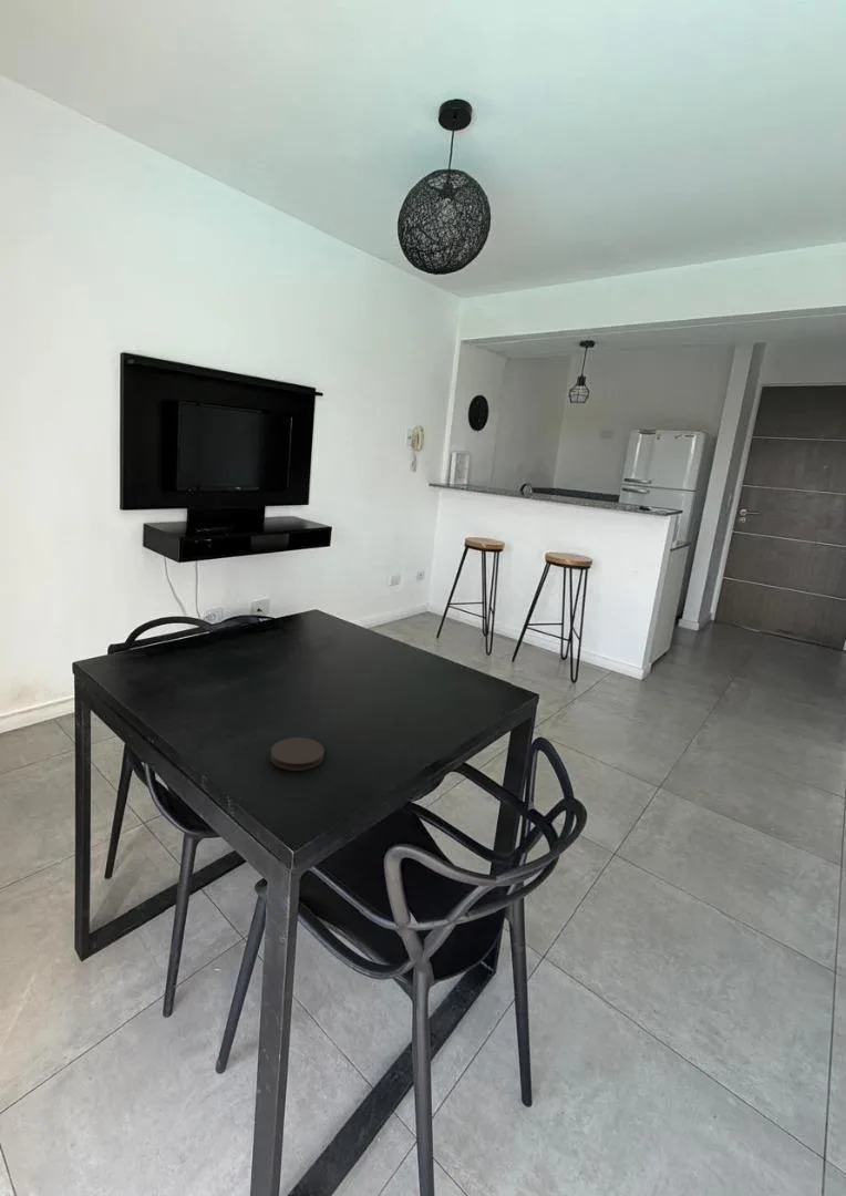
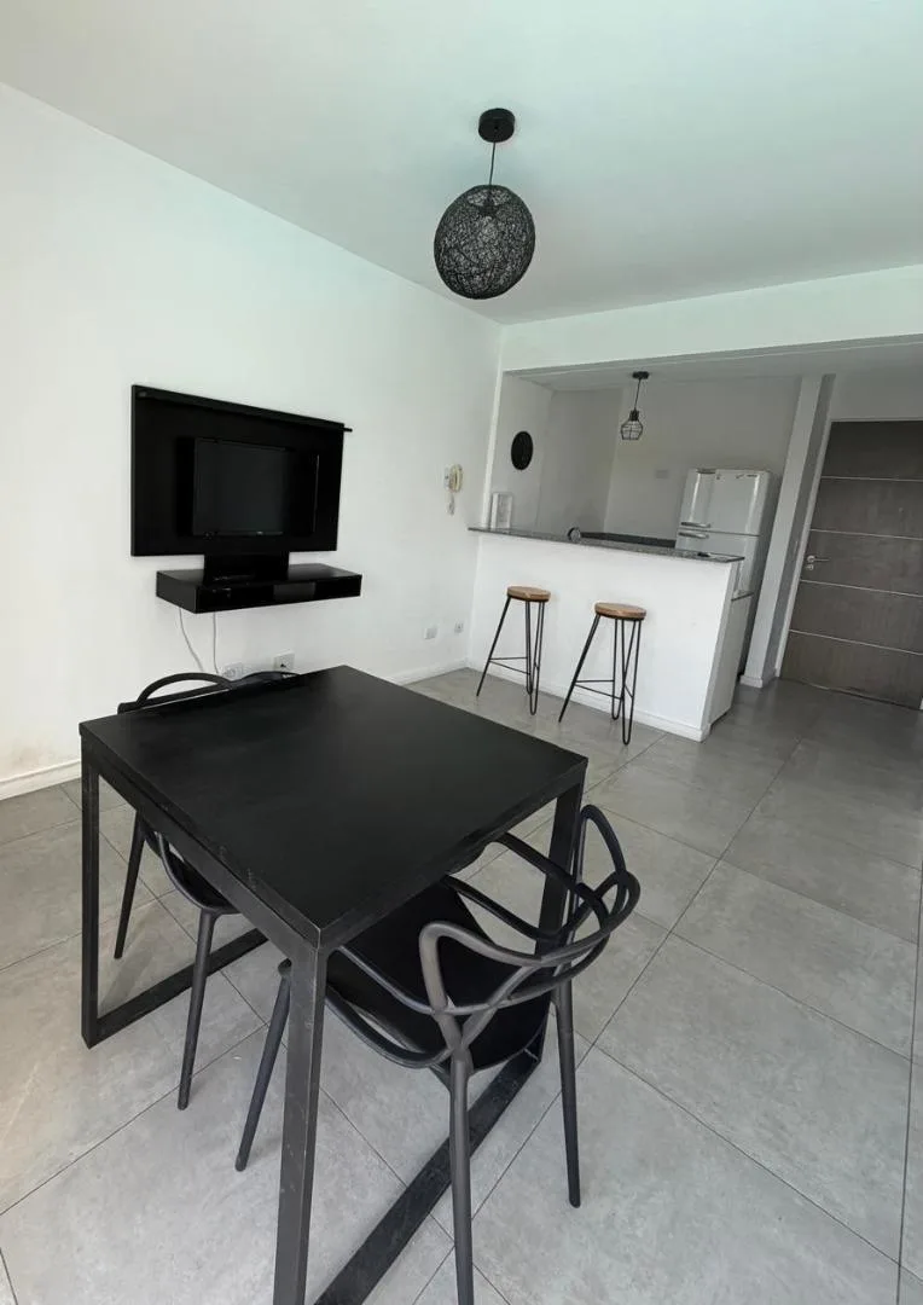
- coaster [269,736,326,772]
